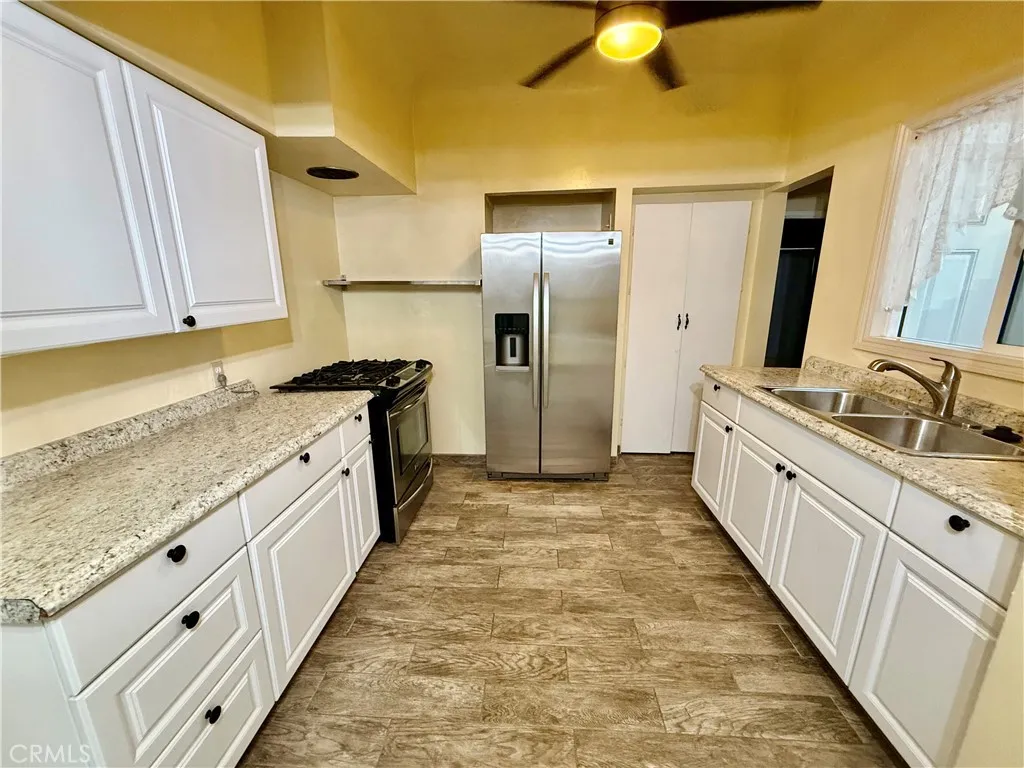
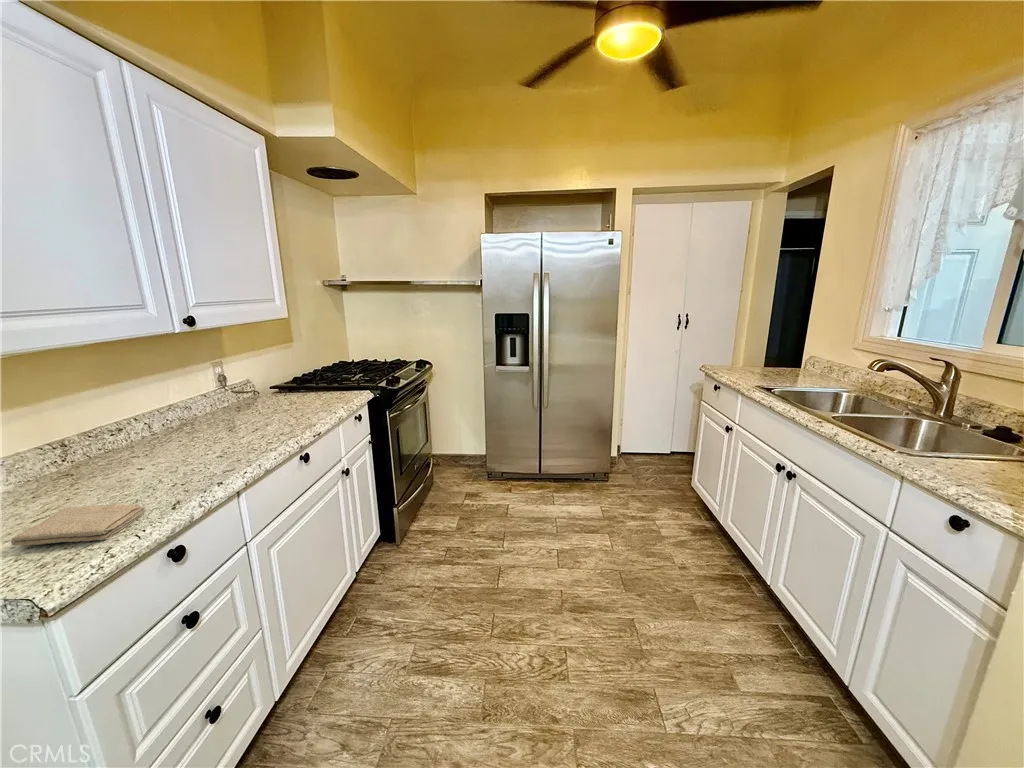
+ washcloth [10,502,147,547]
